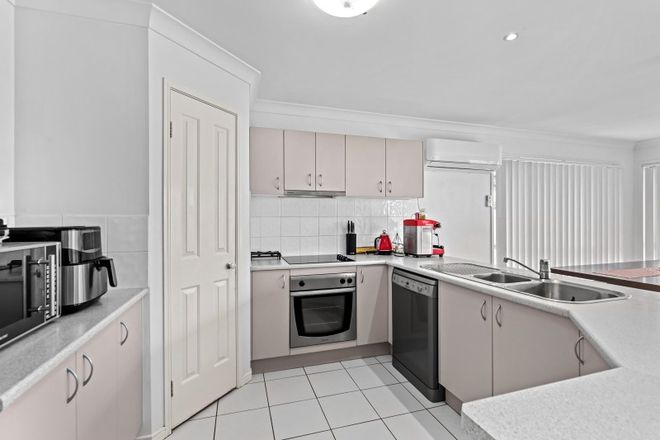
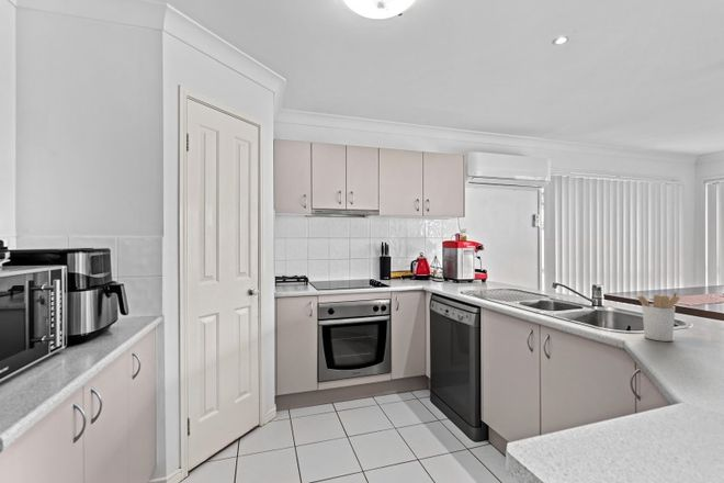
+ utensil holder [636,291,681,342]
